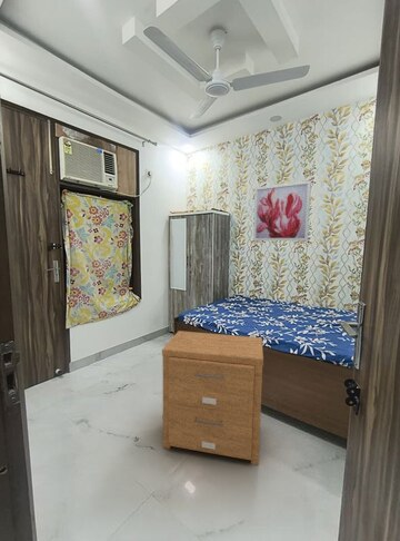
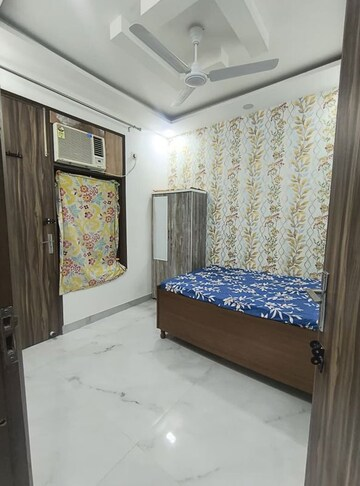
- nightstand [161,329,264,465]
- wall art [252,179,312,242]
